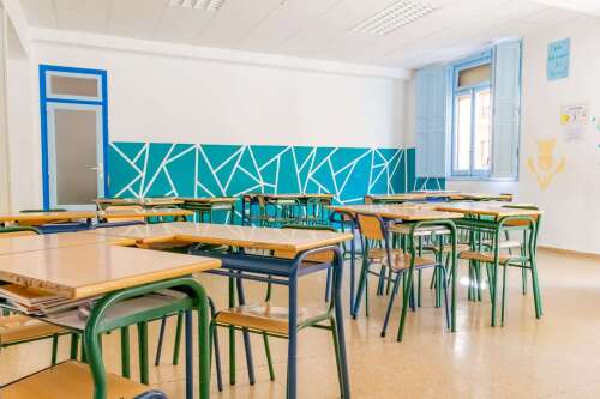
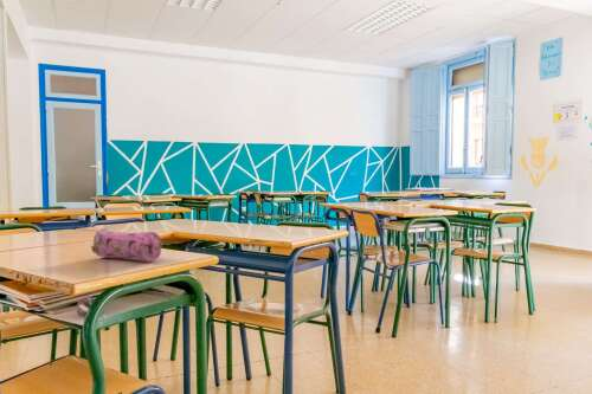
+ pencil case [90,227,162,263]
